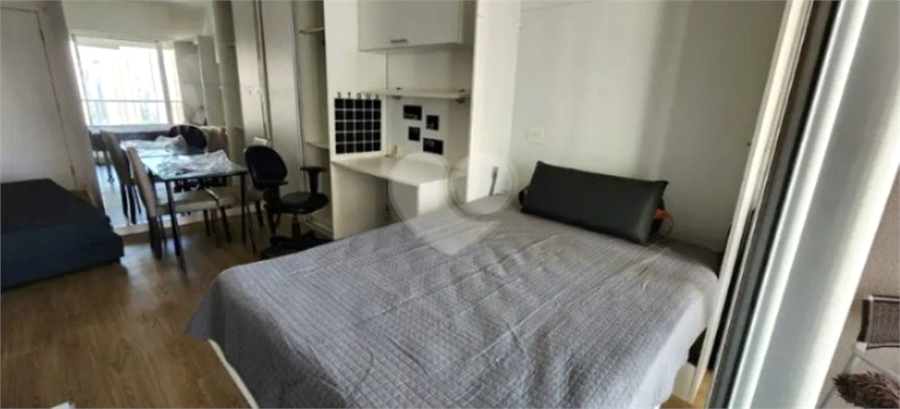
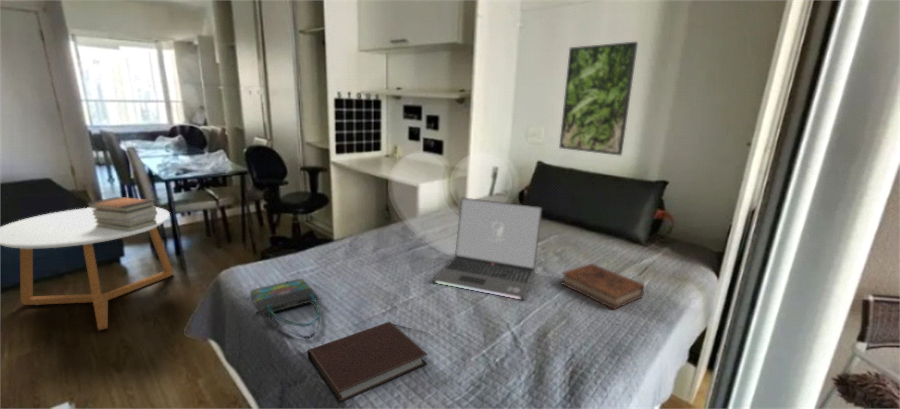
+ laptop [432,196,543,301]
+ book stack [85,196,158,232]
+ tote bag [249,278,323,339]
+ coffee table [0,206,174,331]
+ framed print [558,41,639,156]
+ notebook [307,321,429,405]
+ book [561,262,646,311]
